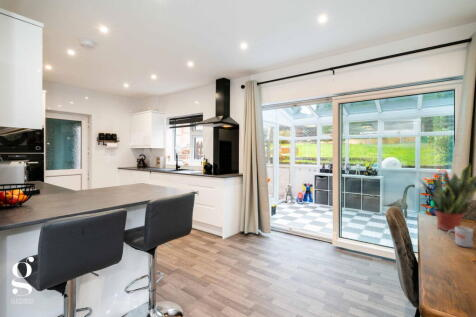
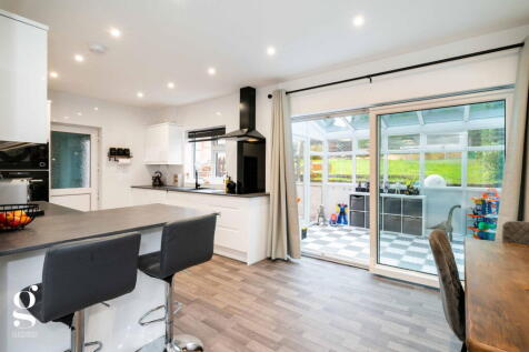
- mug [446,225,476,248]
- potted plant [418,162,476,233]
